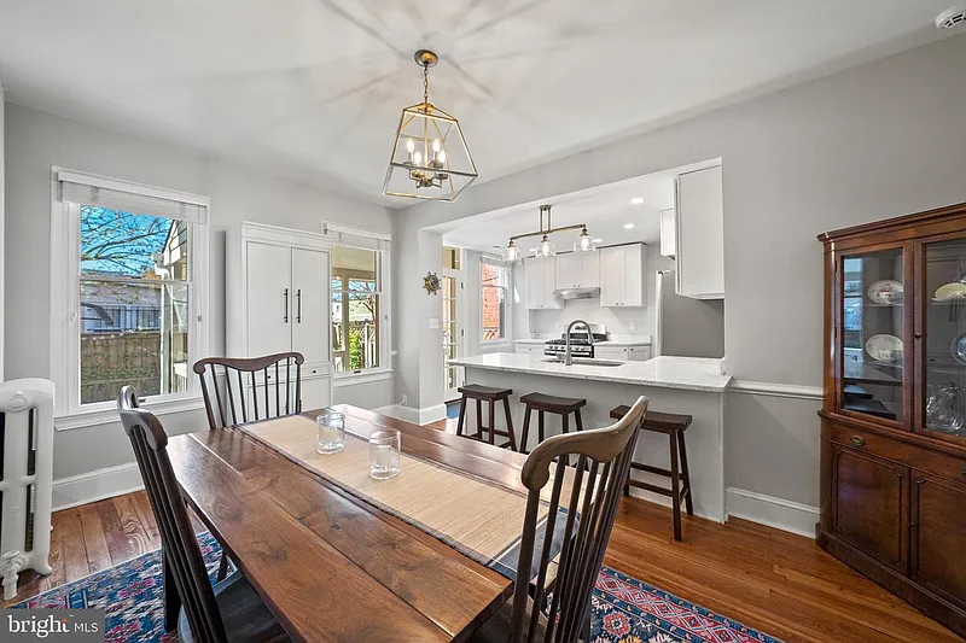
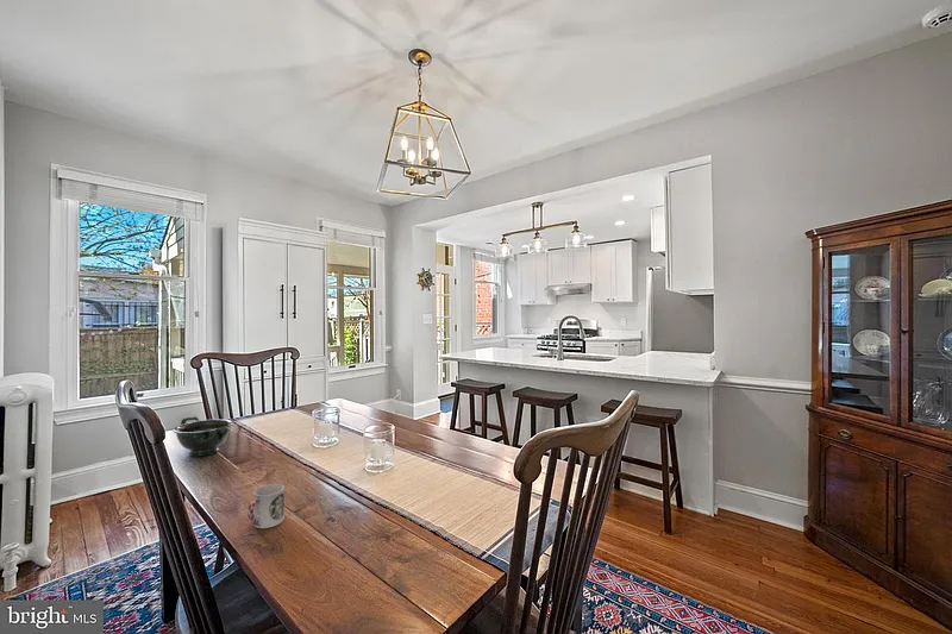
+ bowl [171,415,234,458]
+ cup [246,483,286,529]
